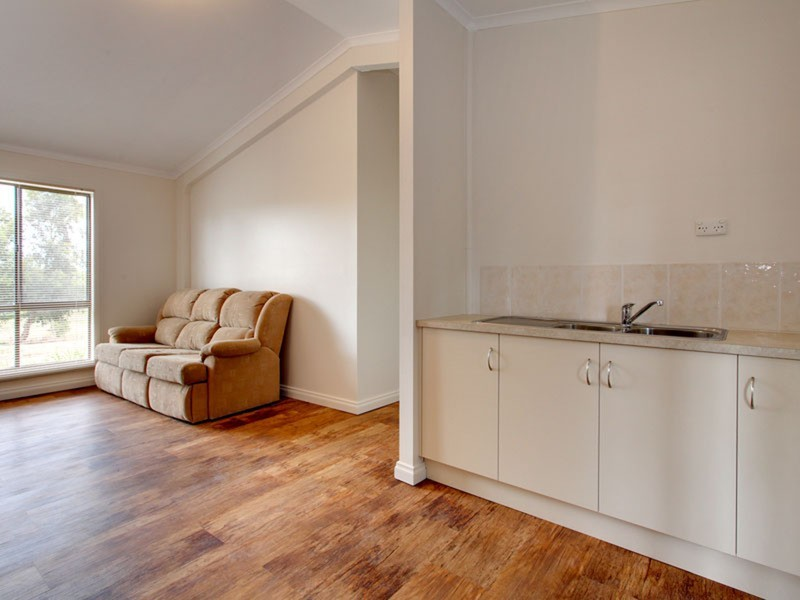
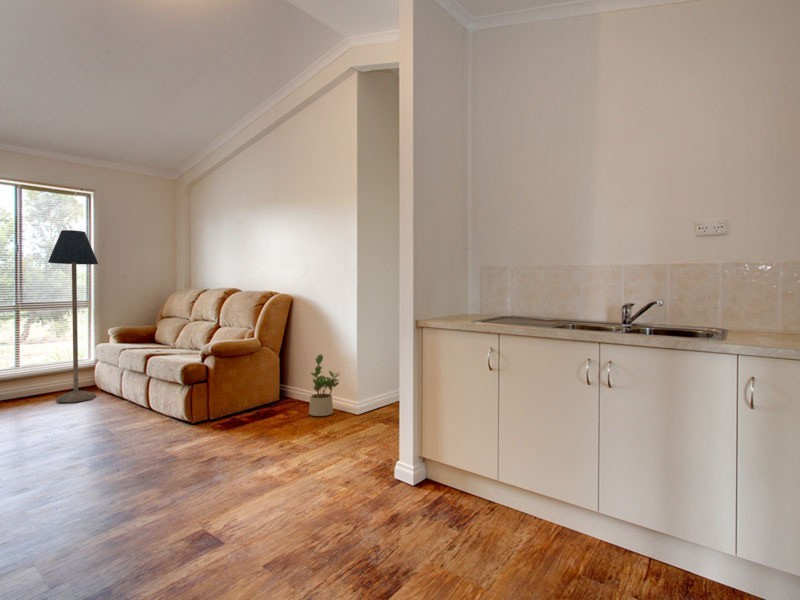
+ potted plant [308,353,341,417]
+ floor lamp [47,229,99,404]
